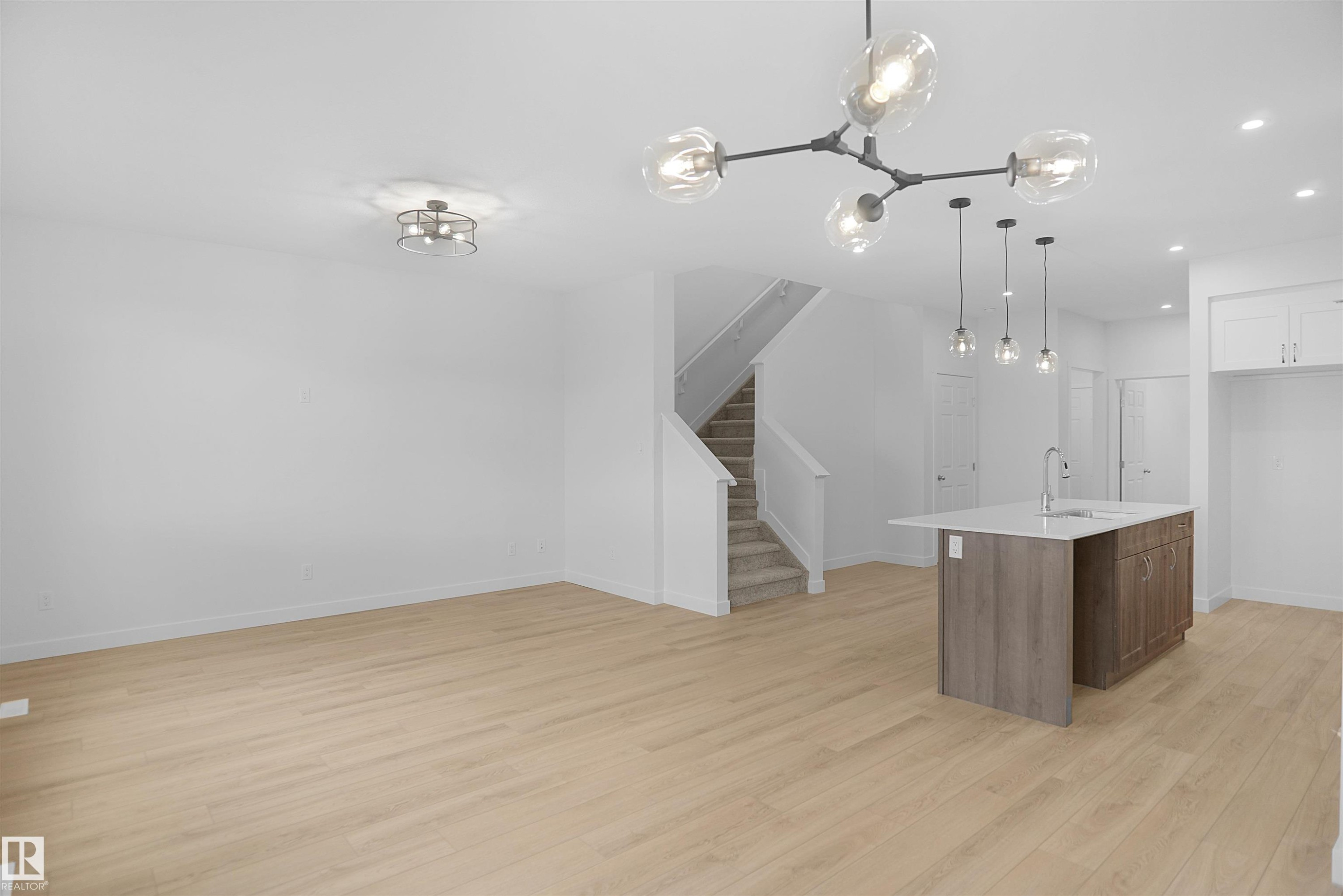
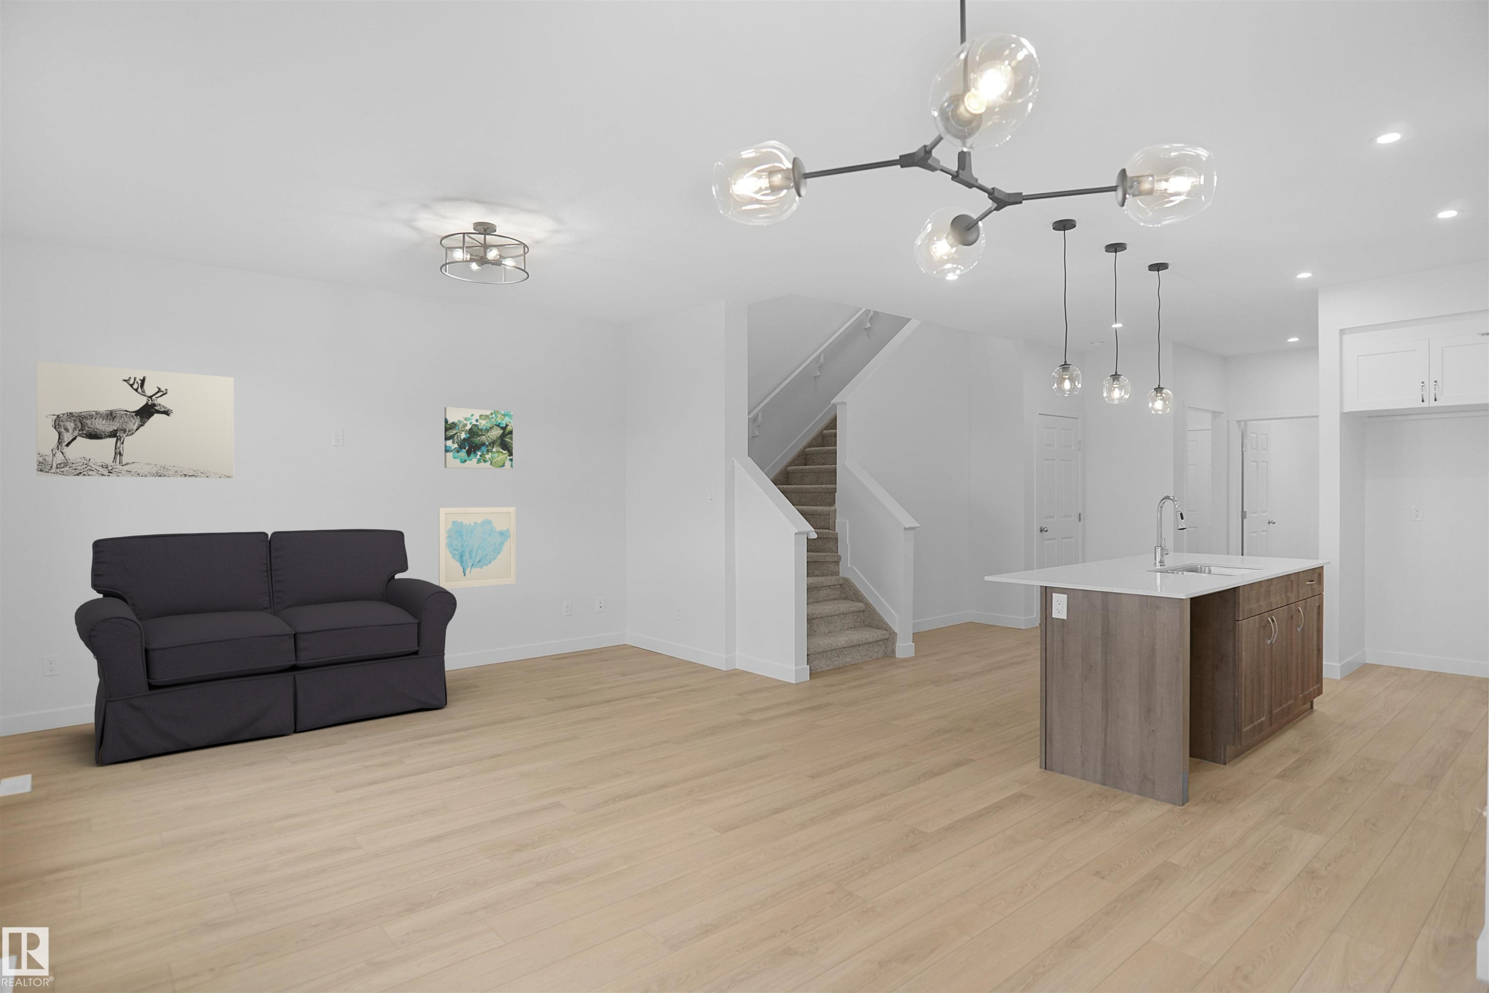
+ sofa [74,529,457,765]
+ wall art [443,407,513,470]
+ wall art [35,360,234,479]
+ wall art [438,506,517,590]
